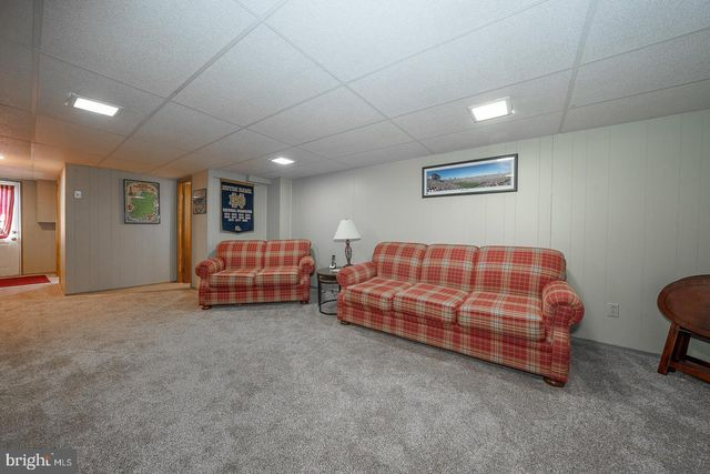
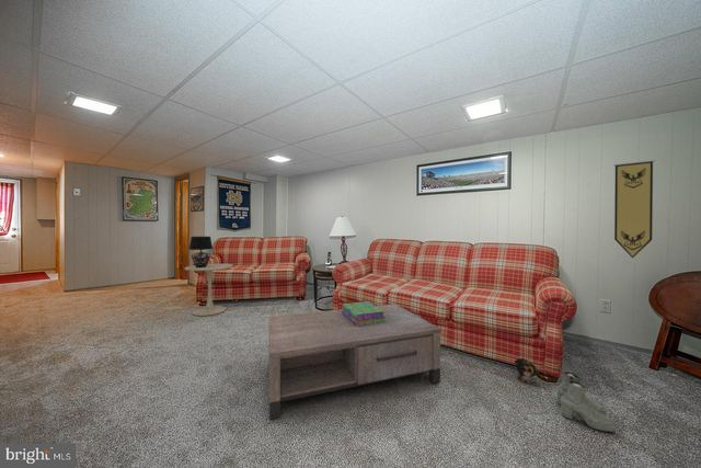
+ side table [184,263,233,317]
+ coffee table [267,303,441,421]
+ plush toy [514,356,540,385]
+ table lamp [188,236,214,267]
+ stack of books [342,300,386,327]
+ pennant [613,160,654,259]
+ boots [555,370,616,433]
